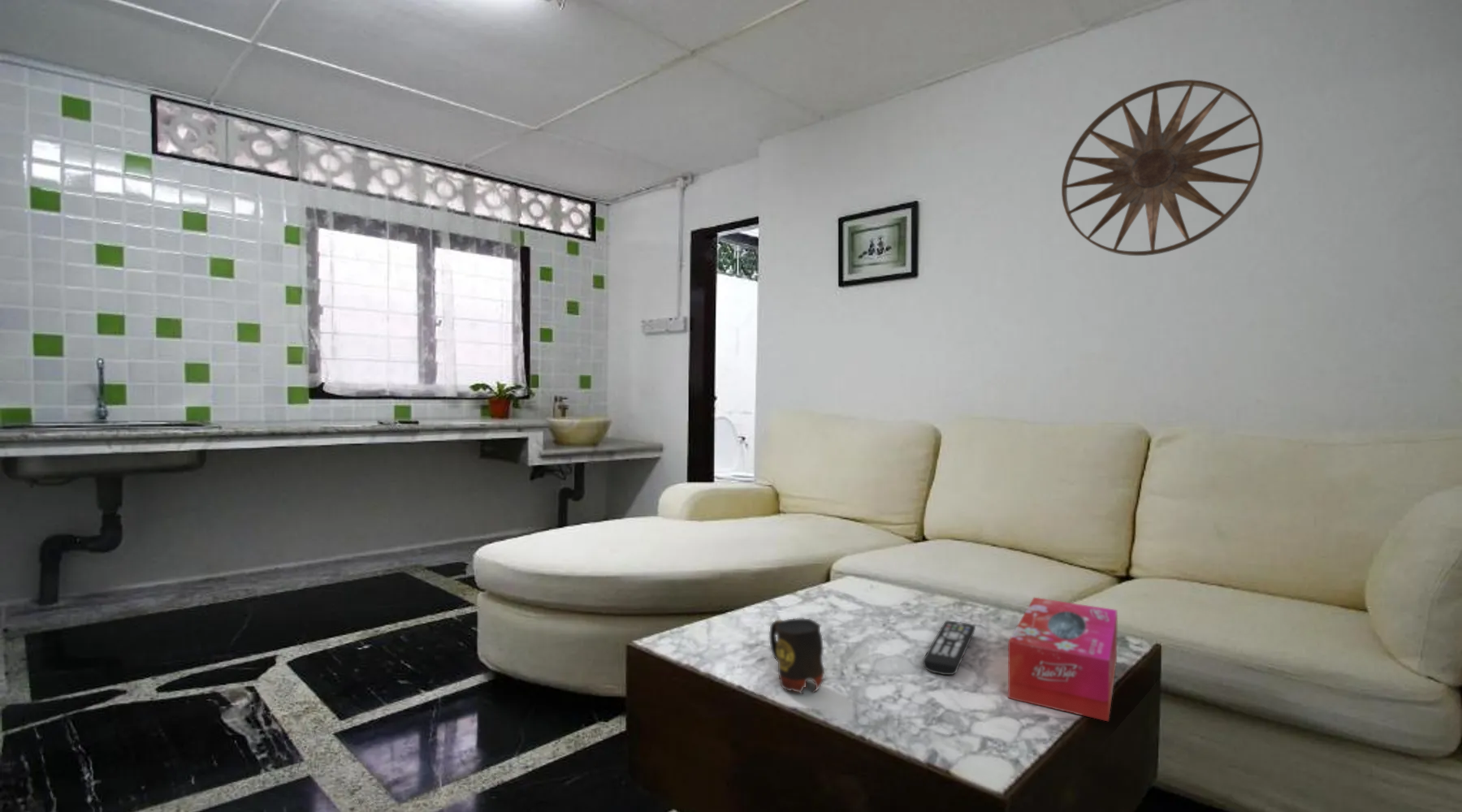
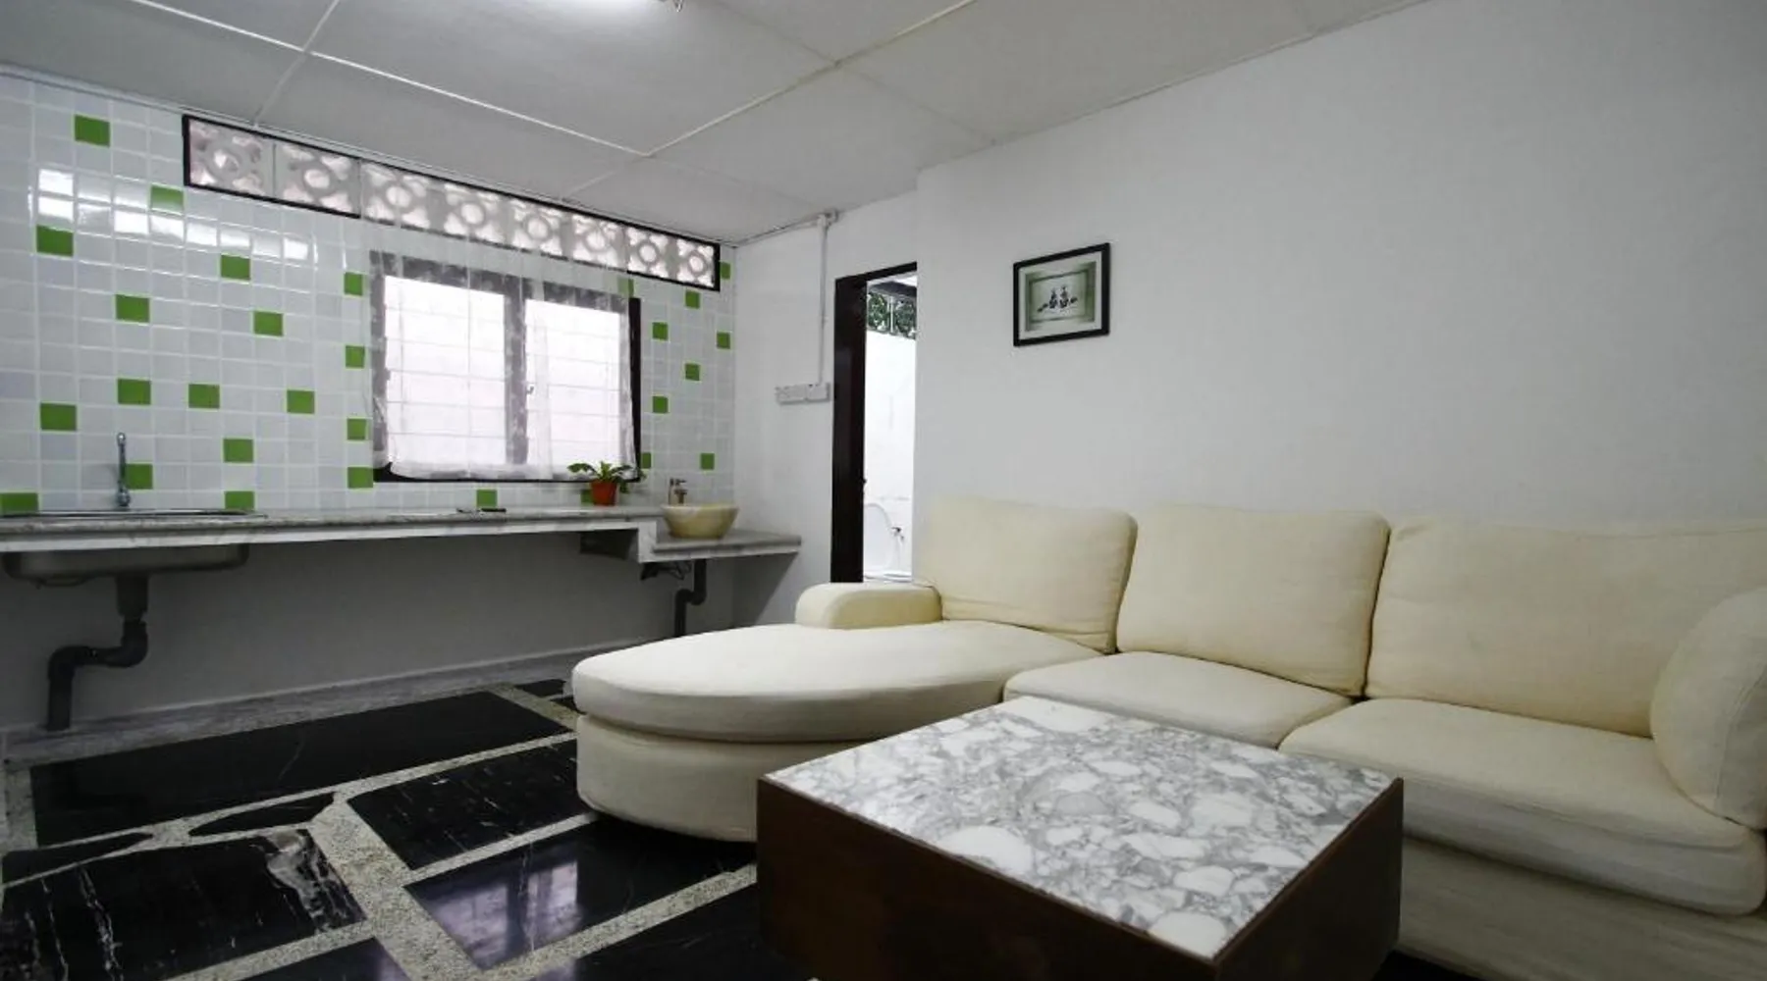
- mug [768,617,825,694]
- wall art [1061,79,1264,257]
- tissue box [1007,597,1118,722]
- remote control [922,620,976,676]
